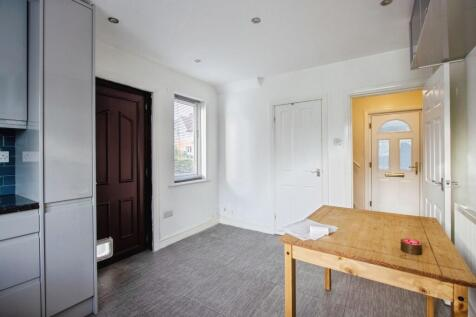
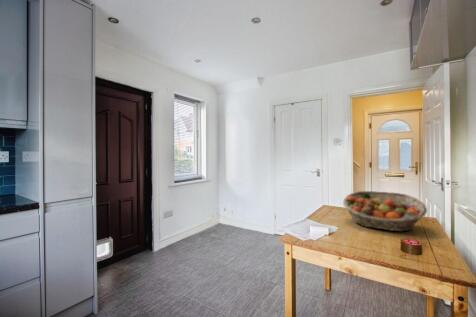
+ fruit basket [342,190,428,232]
